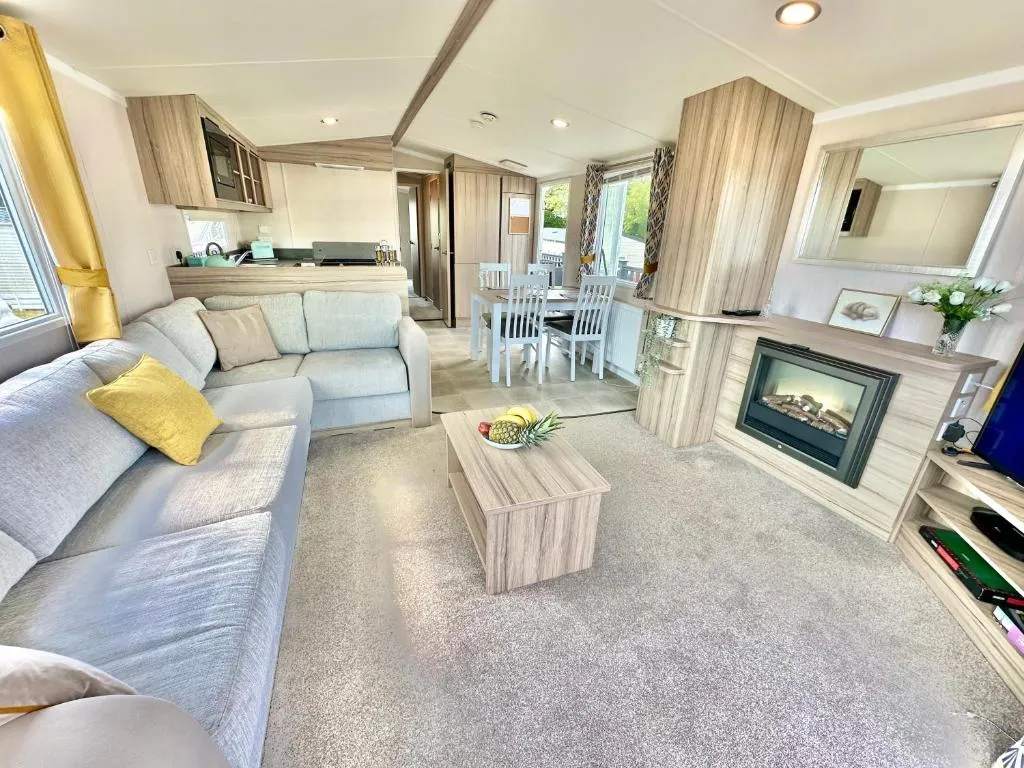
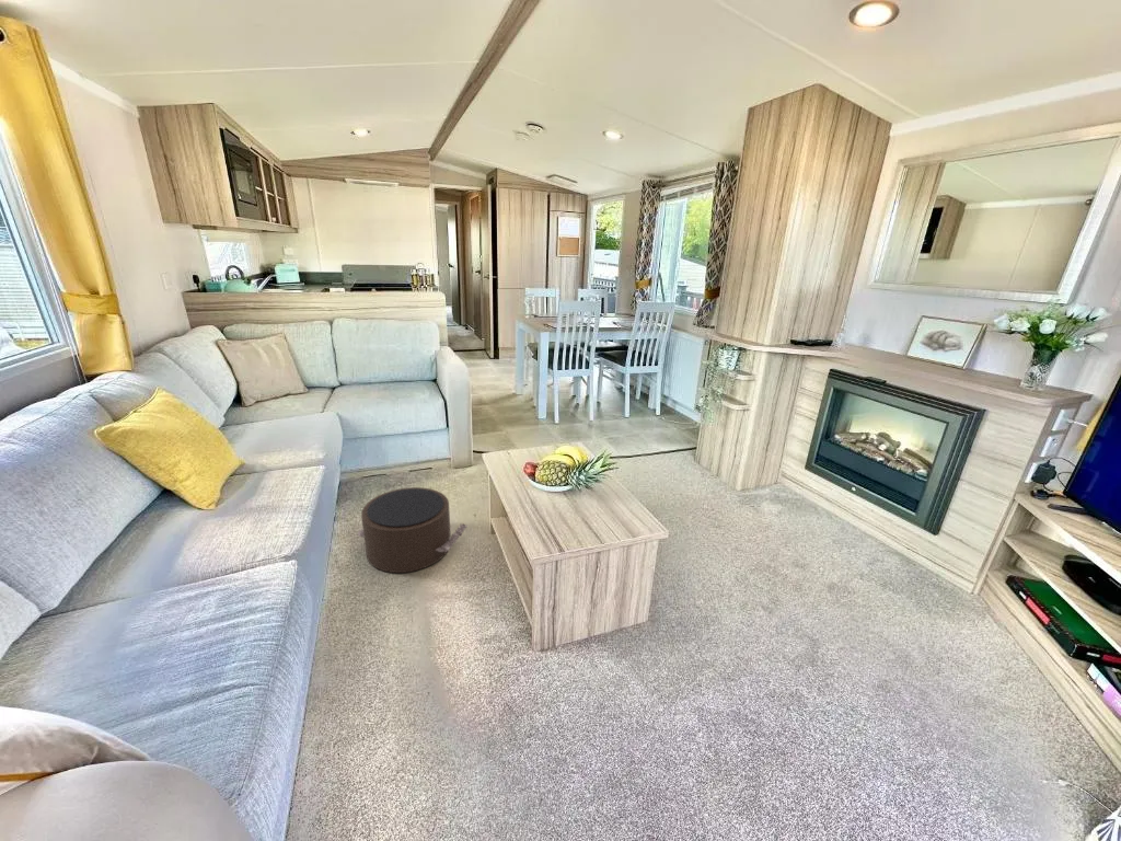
+ pouf [356,486,469,574]
